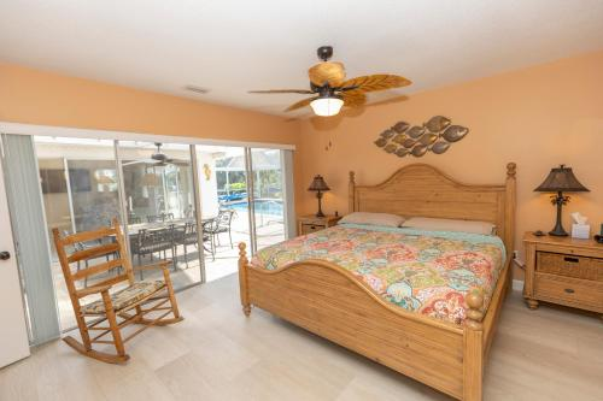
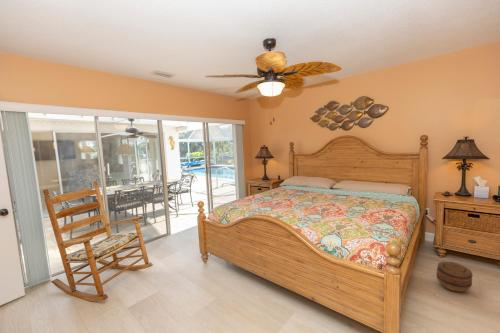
+ basket [435,261,474,293]
